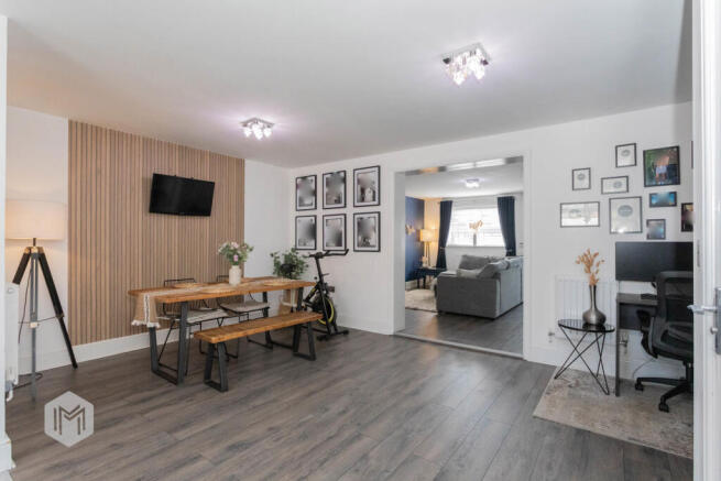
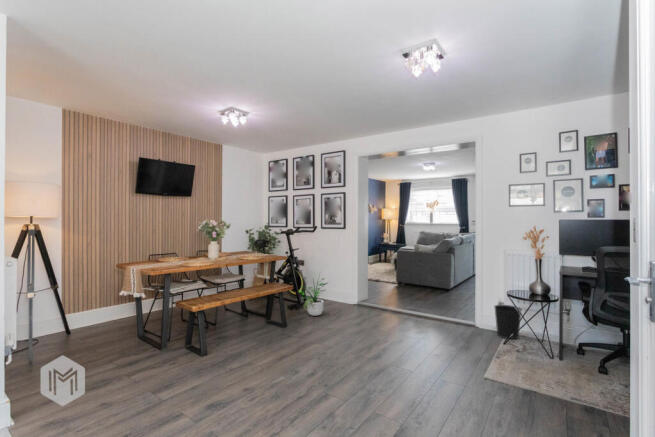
+ wastebasket [493,304,523,341]
+ potted plant [298,270,329,317]
